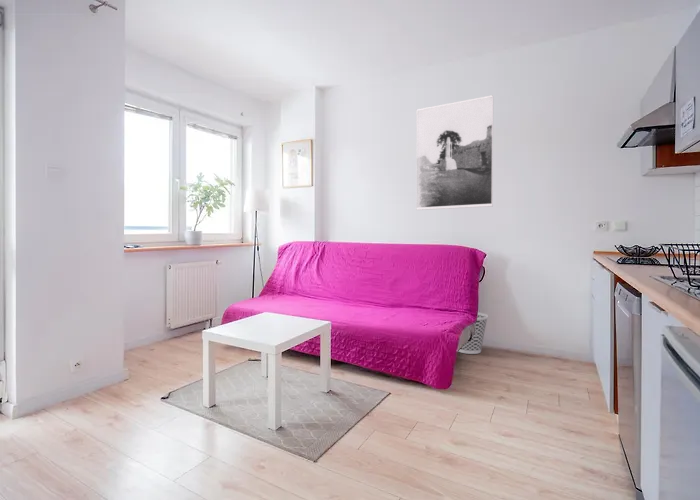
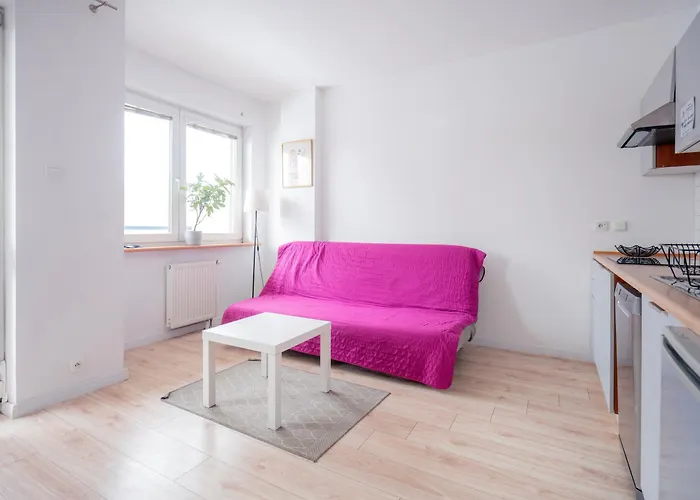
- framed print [415,94,494,211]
- wastebasket [457,311,489,355]
